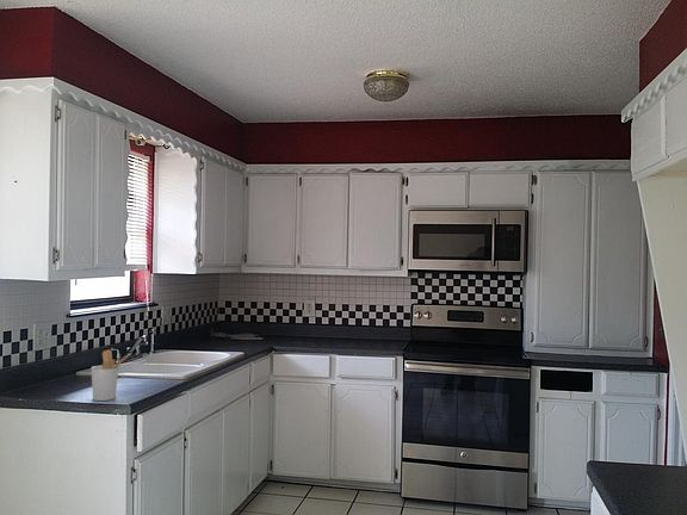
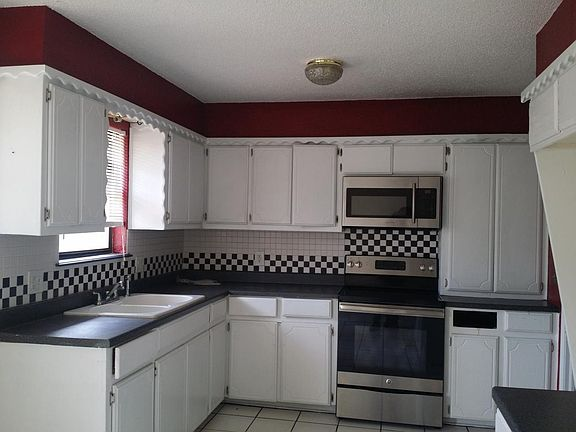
- utensil holder [91,348,132,402]
